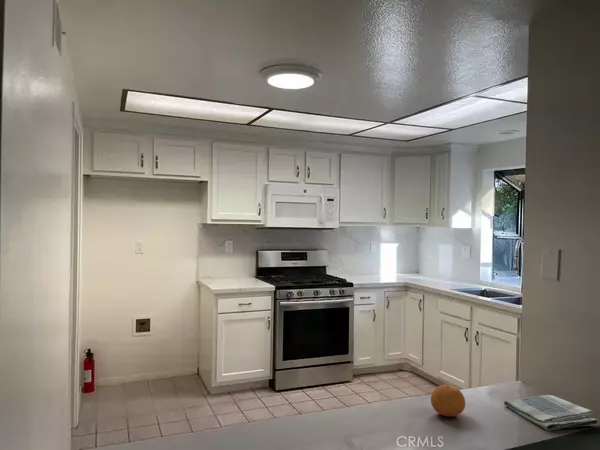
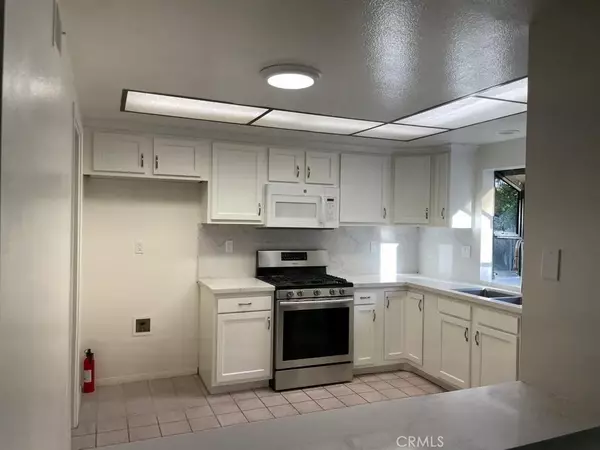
- fruit [430,384,466,417]
- dish towel [503,394,599,432]
